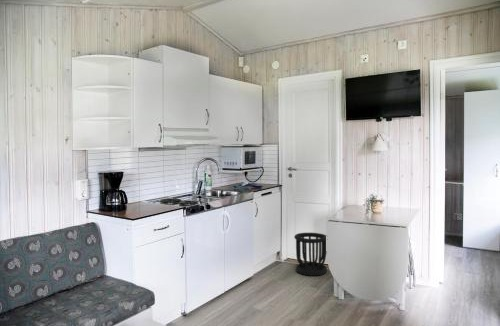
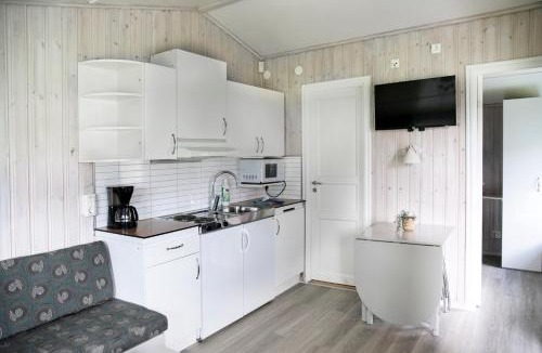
- wastebasket [293,232,328,277]
